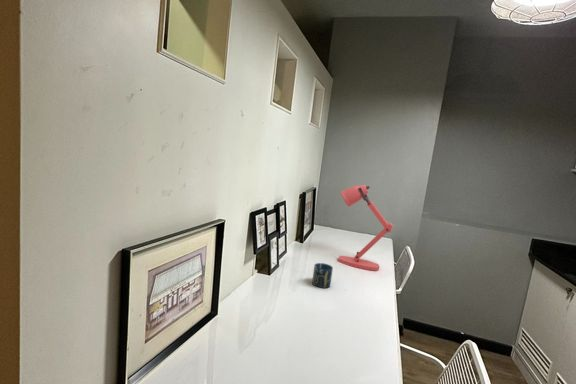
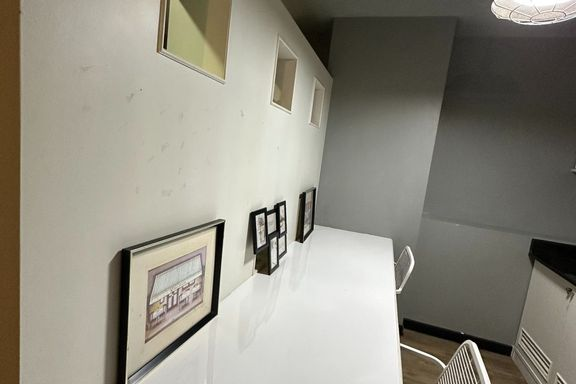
- desk lamp [337,184,394,272]
- cup [311,262,334,289]
